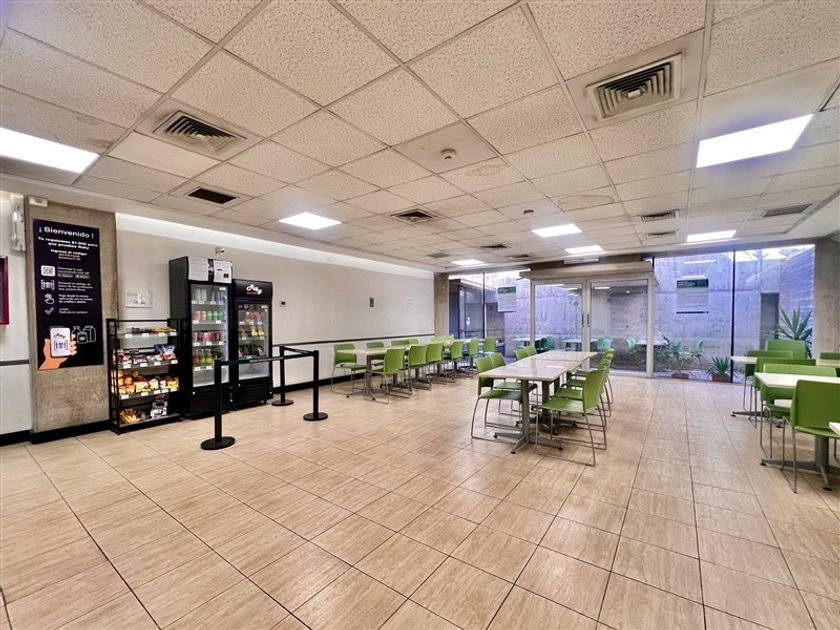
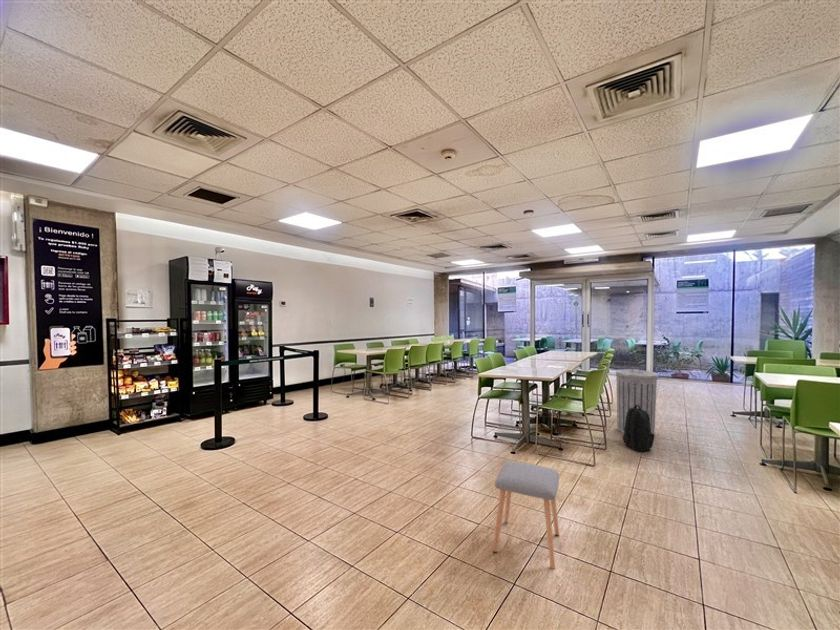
+ trash can [615,368,659,435]
+ backpack [621,405,655,453]
+ stool [492,460,560,570]
